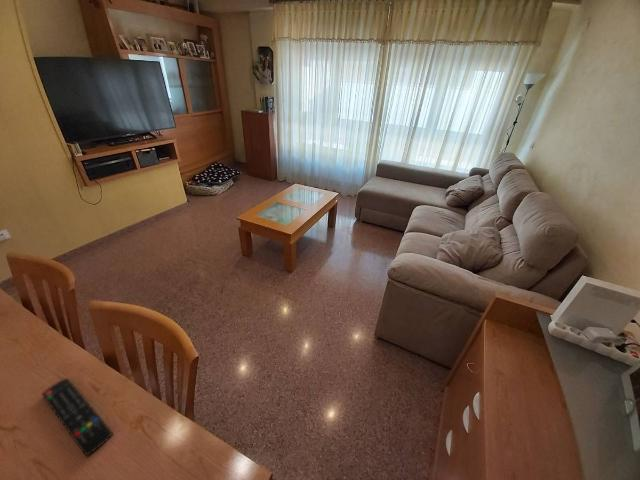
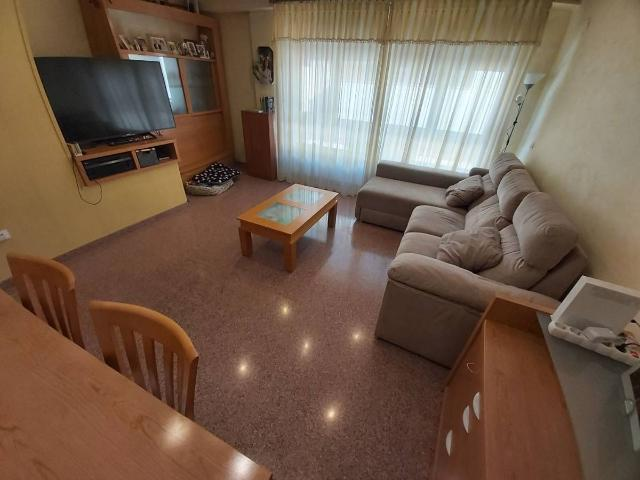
- remote control [41,377,114,457]
